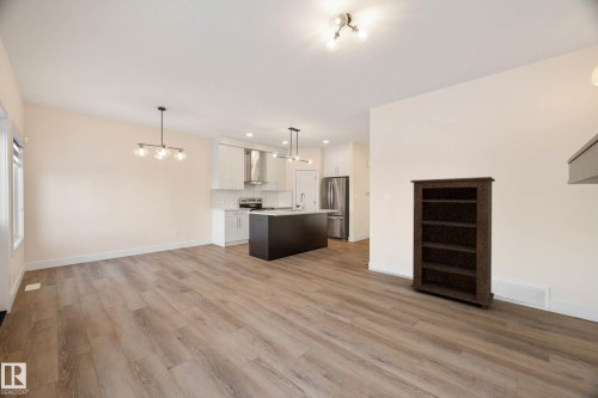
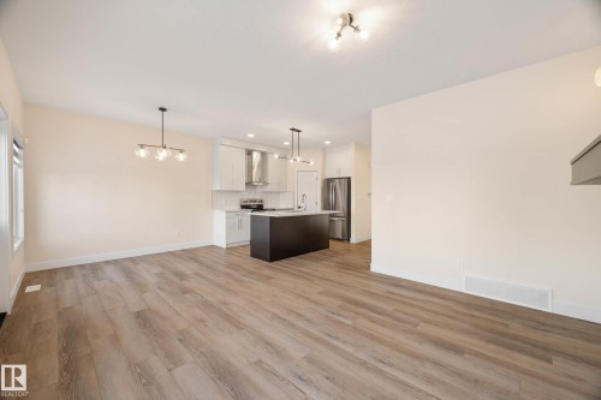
- bookshelf [409,176,496,311]
